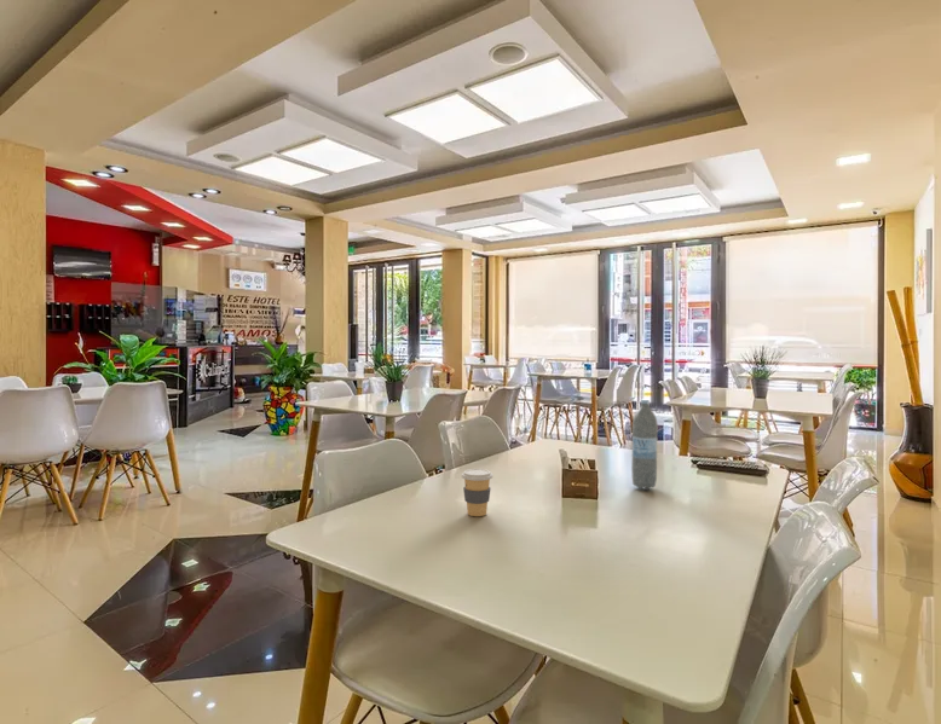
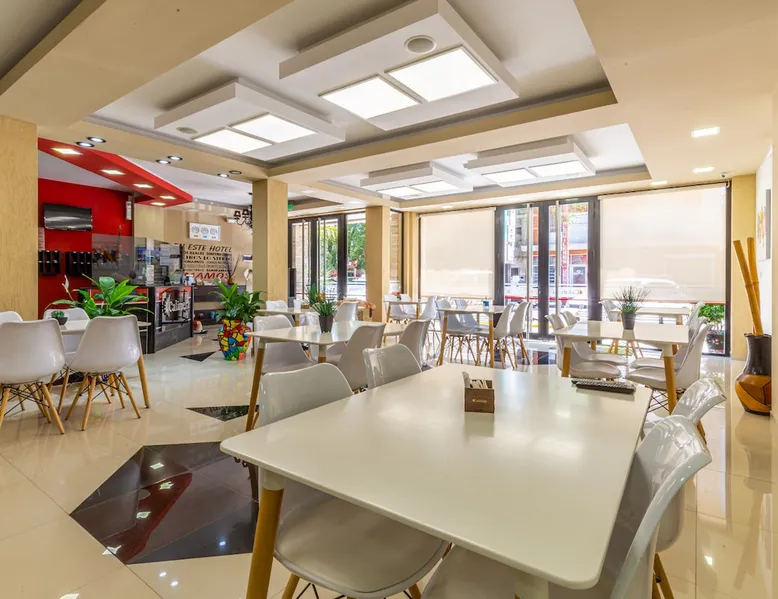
- coffee cup [461,468,493,517]
- water bottle [630,398,659,490]
